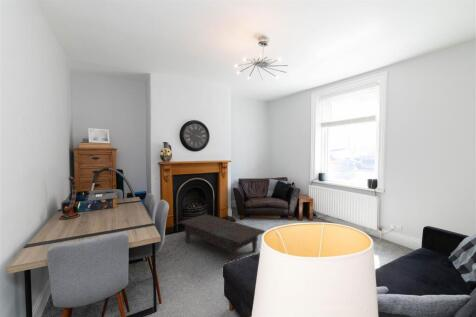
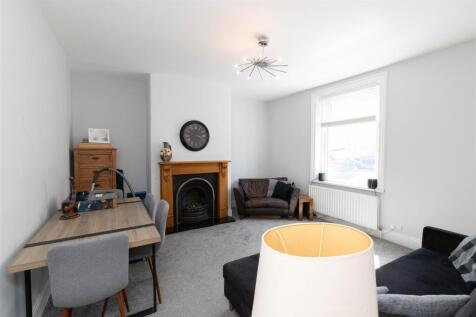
- coffee table [178,213,266,262]
